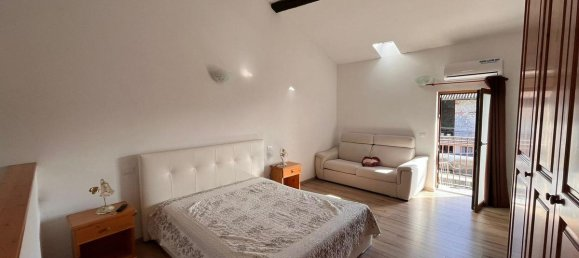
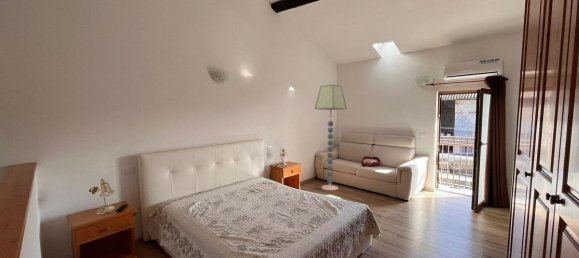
+ floor lamp [314,84,348,192]
